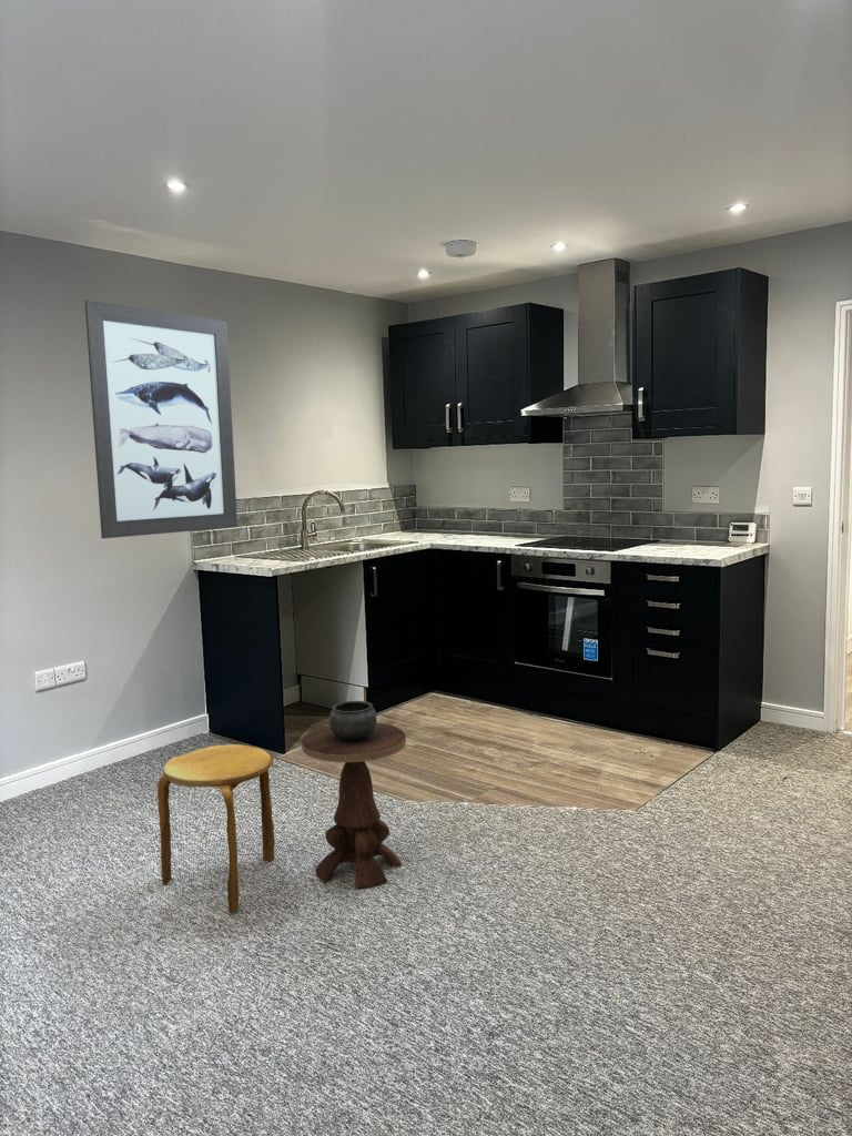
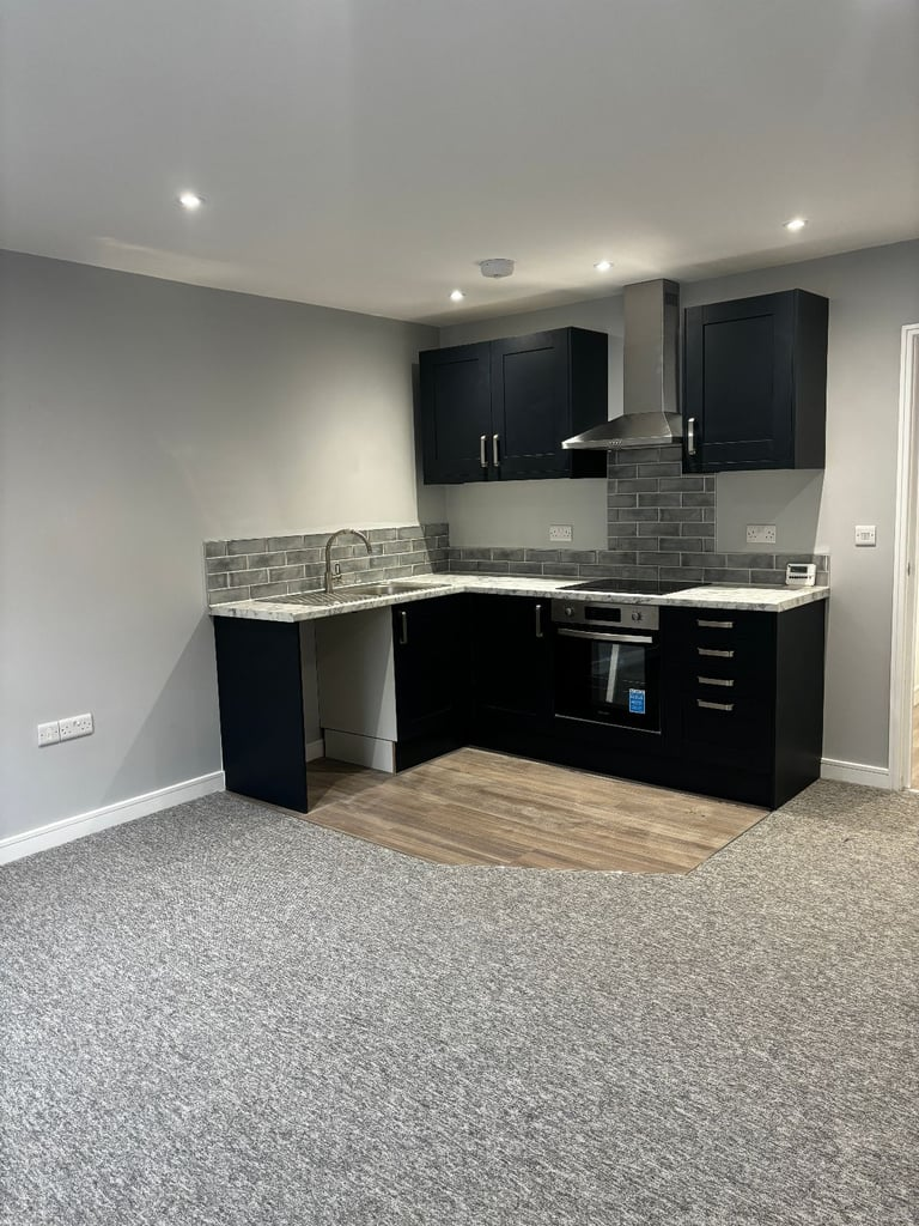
- side table [301,700,407,890]
- wall art [84,300,239,539]
- stool [156,743,276,914]
